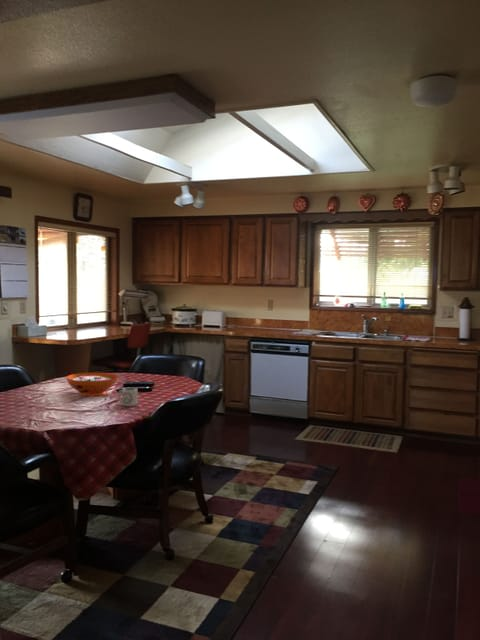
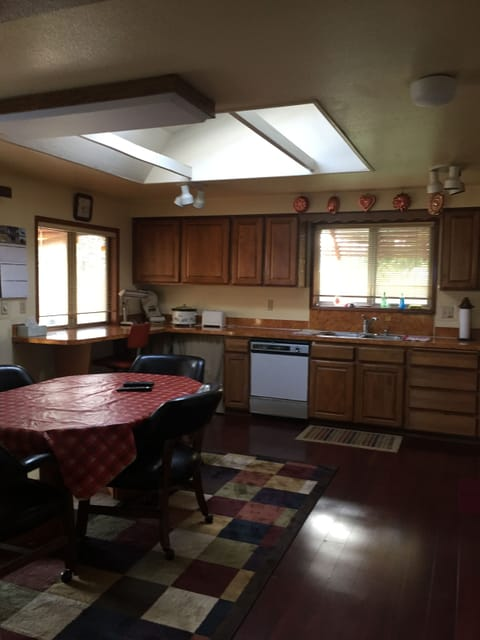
- cup [117,387,138,407]
- decorative bowl [66,371,119,397]
